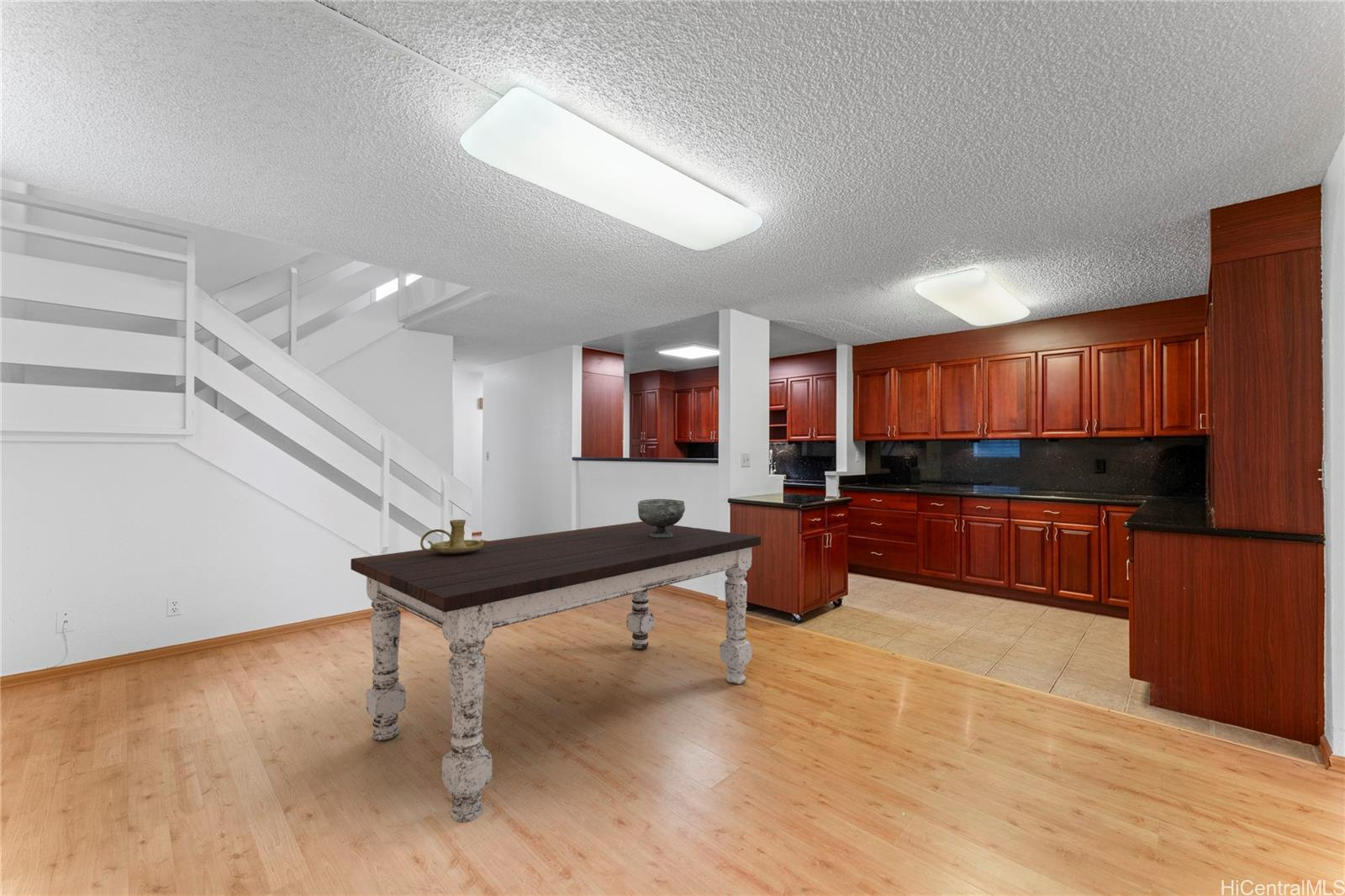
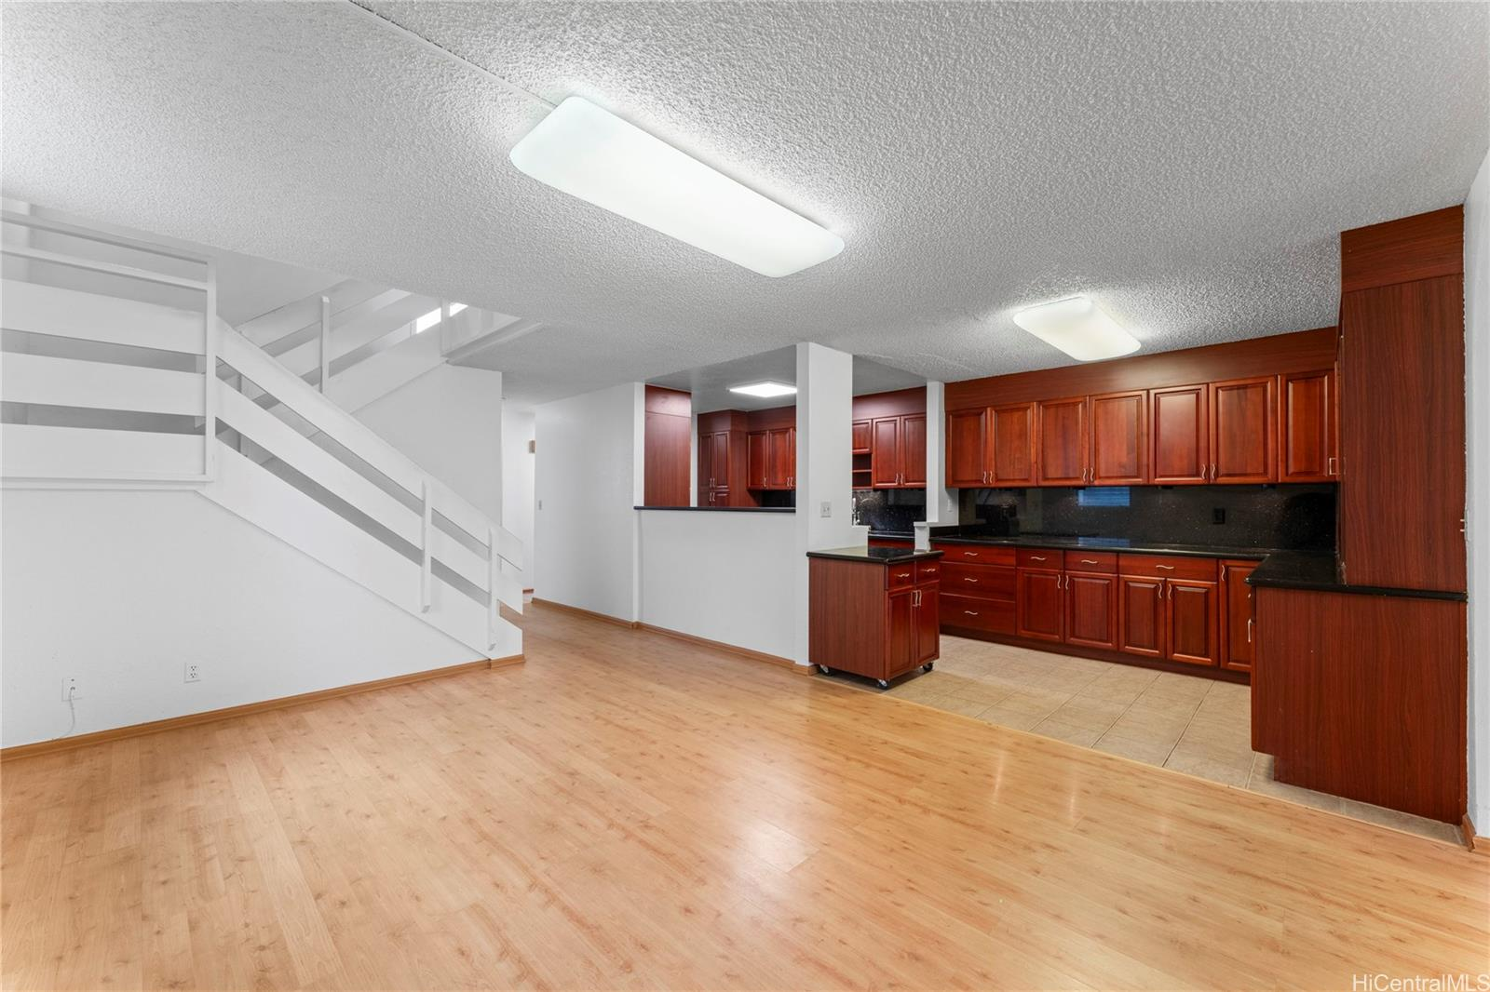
- dining table [350,521,762,824]
- decorative bowl [637,498,686,537]
- candle holder [419,519,483,554]
